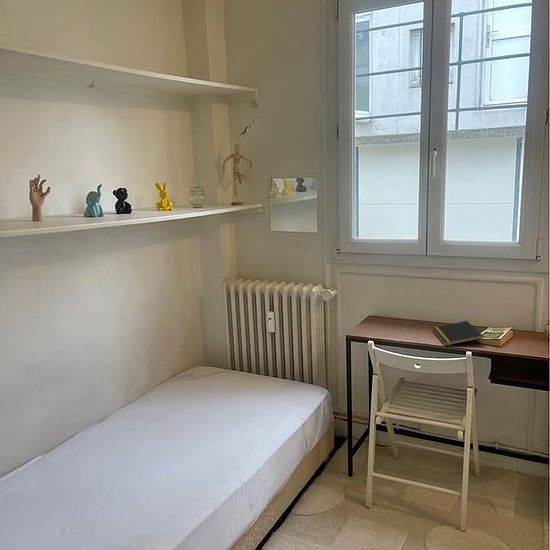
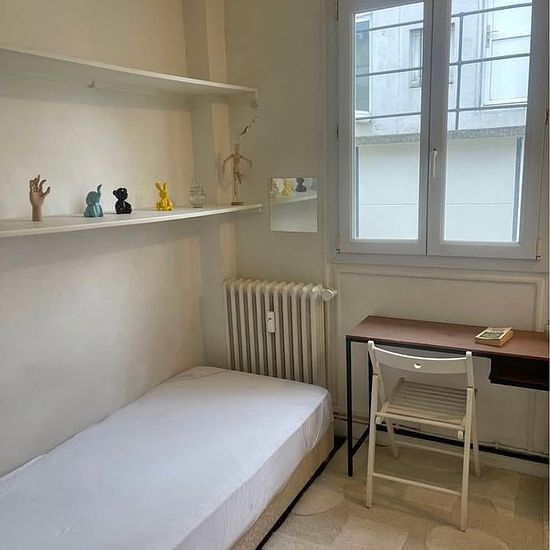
- notepad [432,320,485,347]
